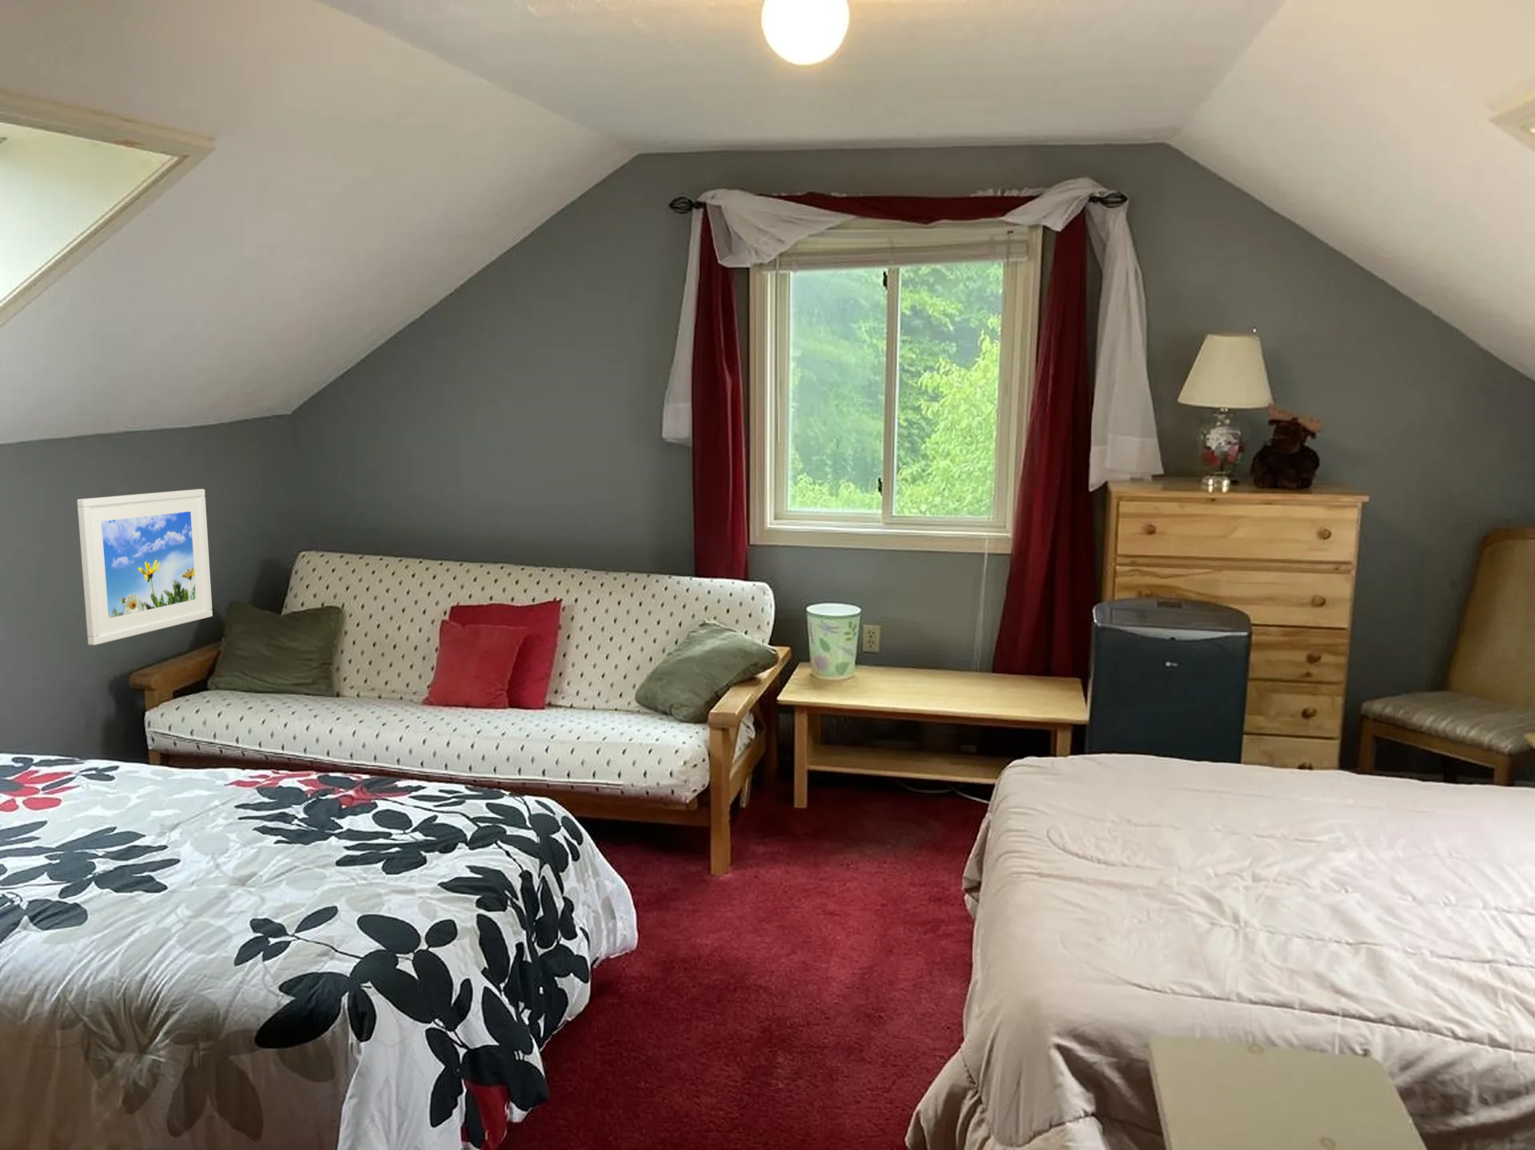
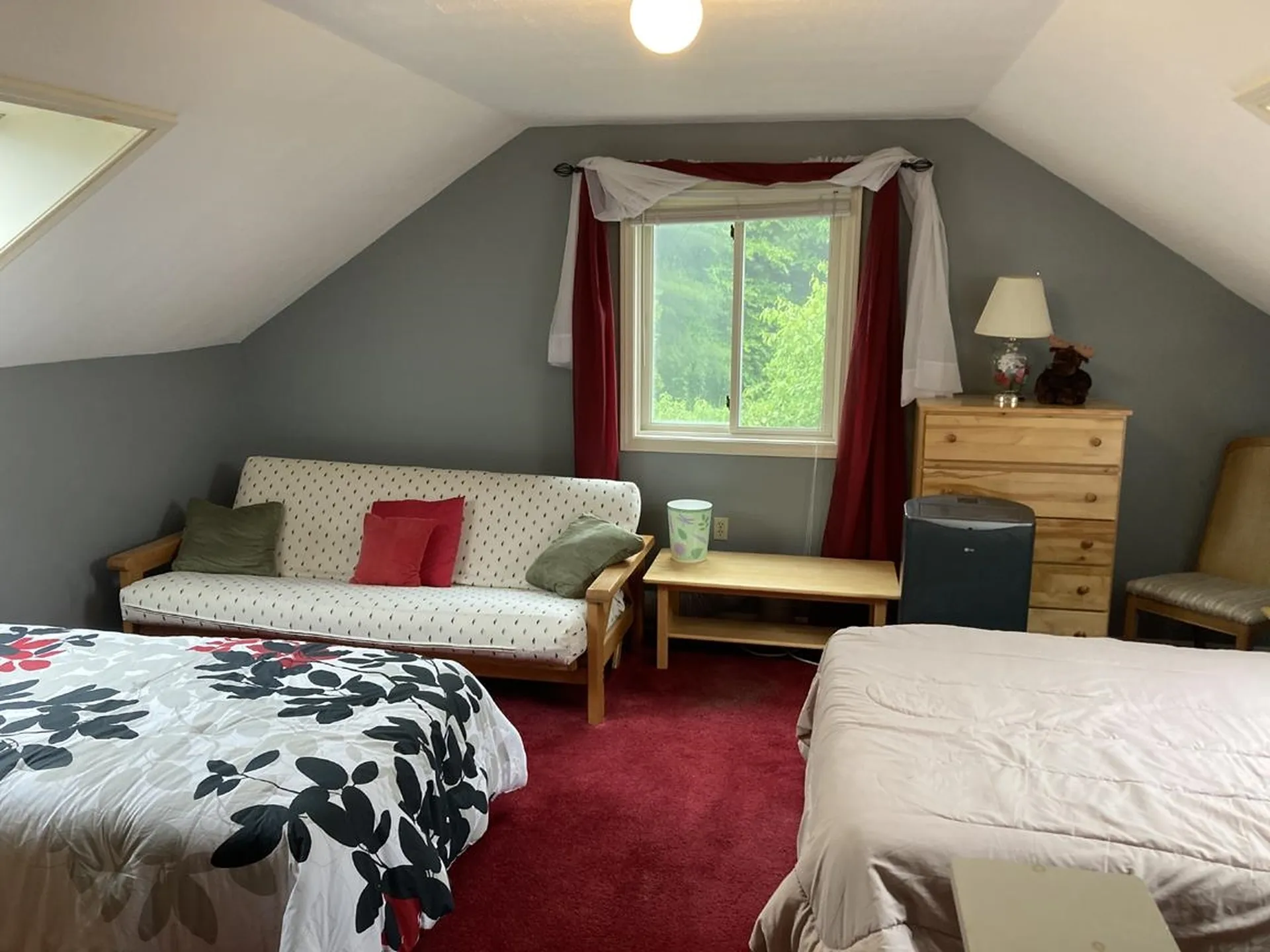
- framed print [76,488,214,646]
